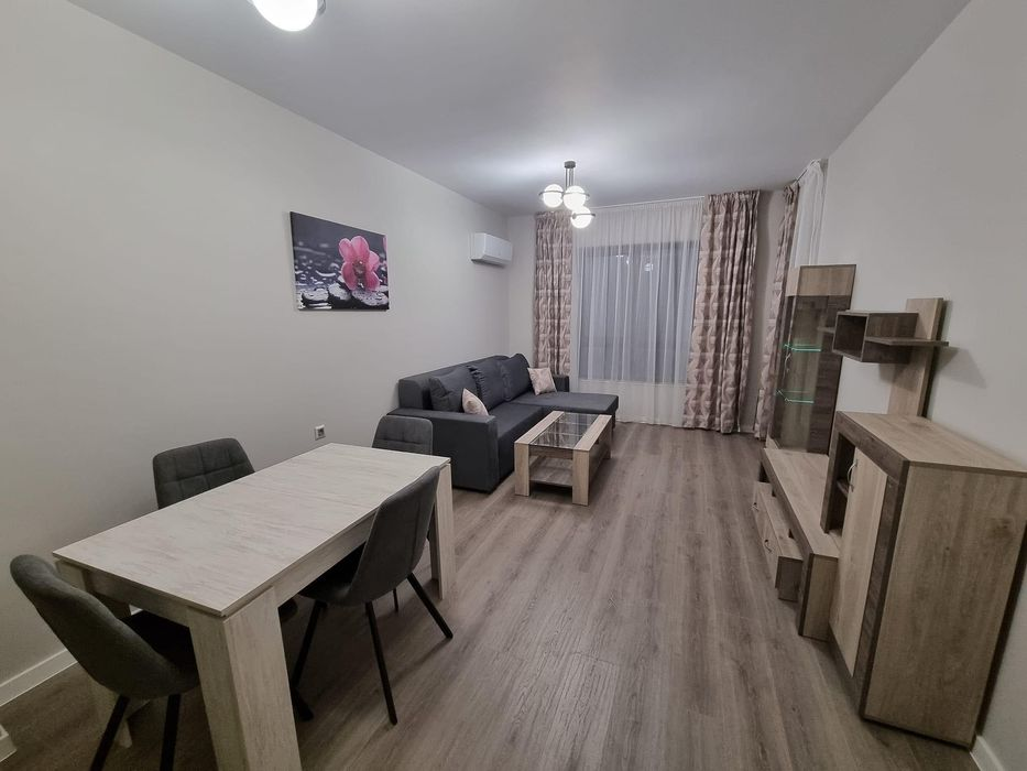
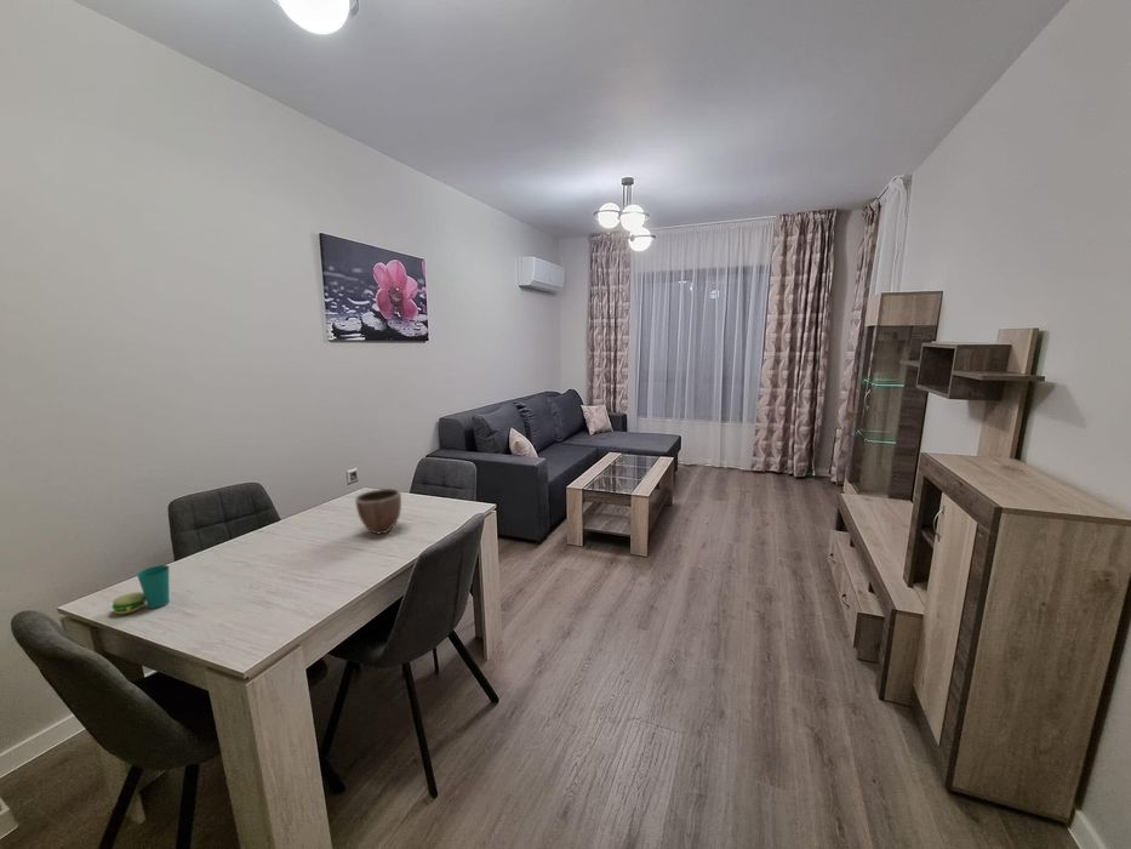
+ cup [110,564,171,615]
+ decorative bowl [354,488,402,535]
